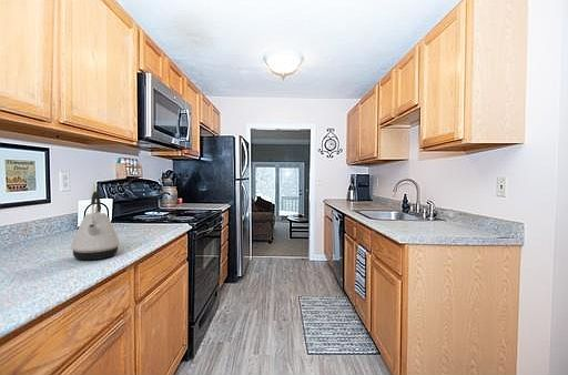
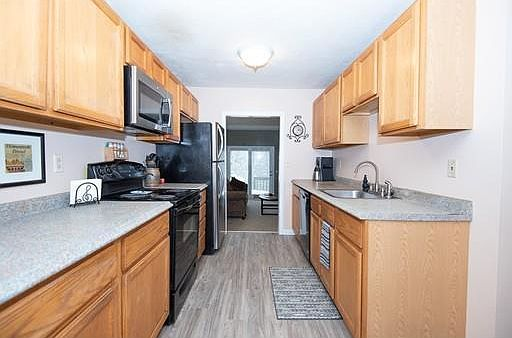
- kettle [70,190,121,261]
